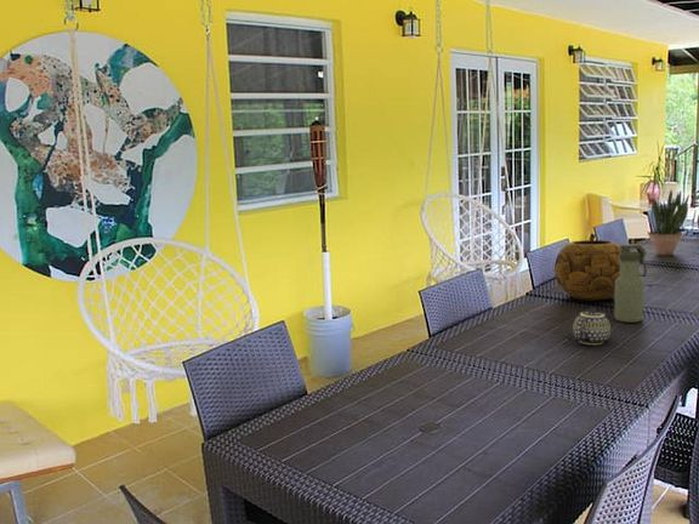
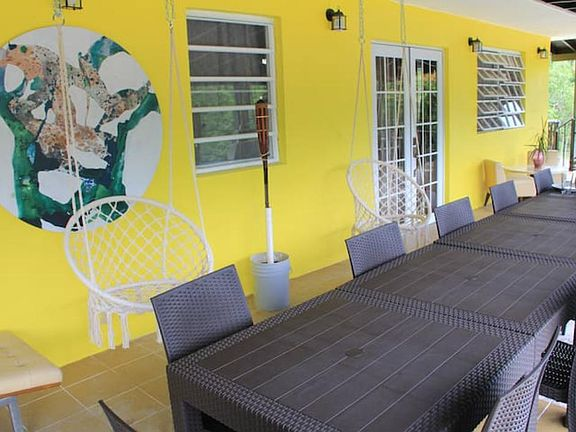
- water bottle [613,243,648,324]
- potted plant [647,189,691,257]
- decorative bowl [553,239,621,302]
- teapot [572,307,612,346]
